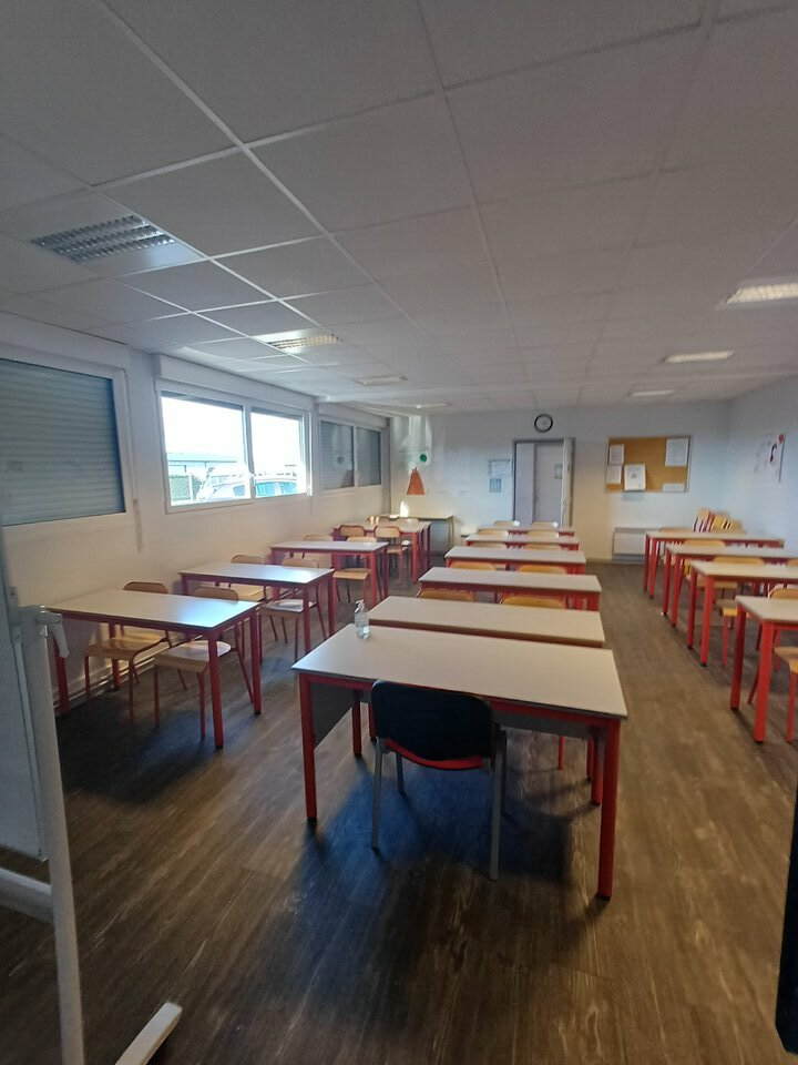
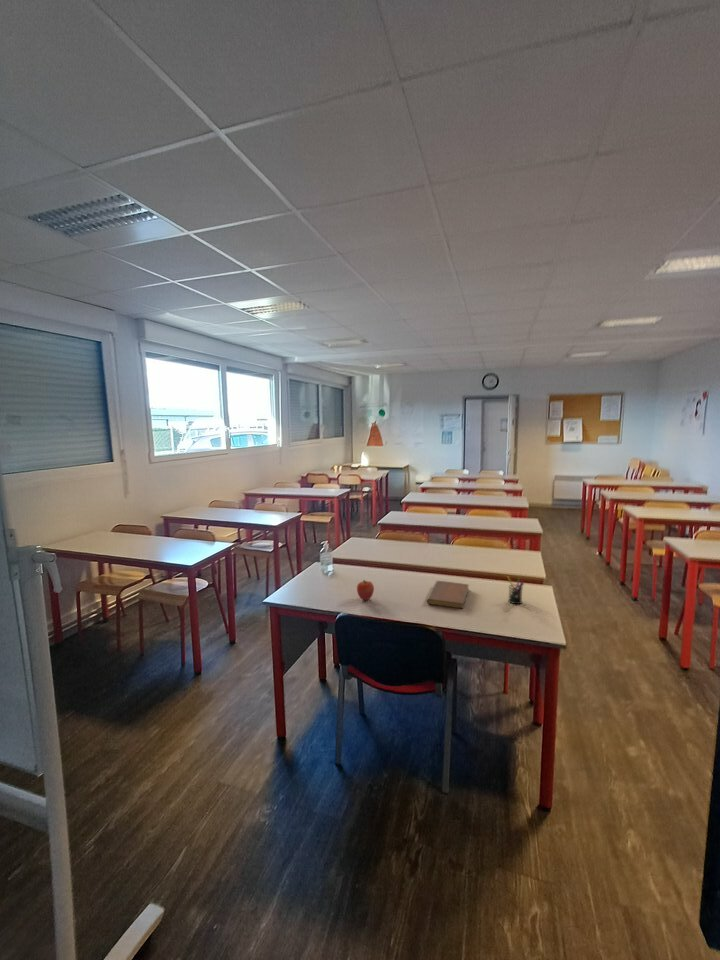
+ notebook [426,580,470,609]
+ apple [356,579,375,601]
+ pen holder [506,576,525,605]
